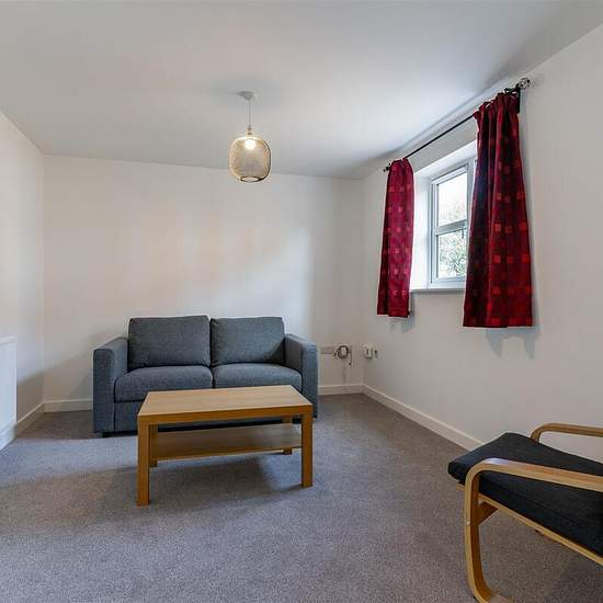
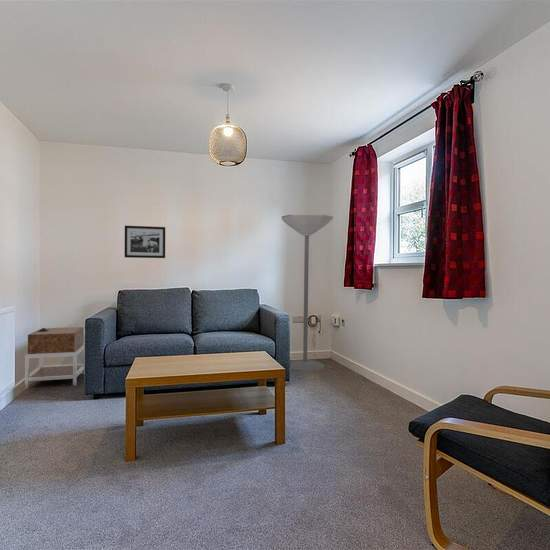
+ floor lamp [280,213,334,372]
+ nightstand [24,326,85,390]
+ picture frame [124,225,166,259]
